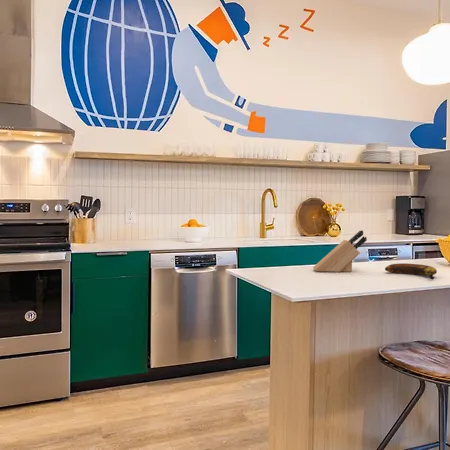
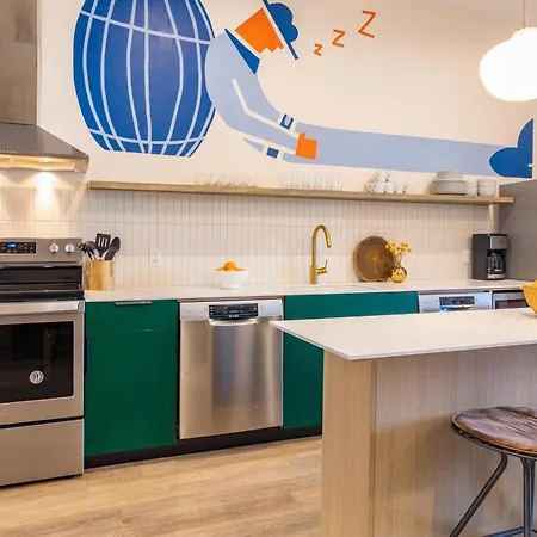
- banana [384,262,438,280]
- knife block [312,230,368,273]
